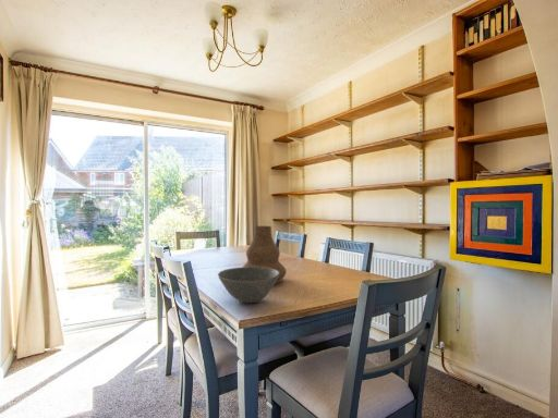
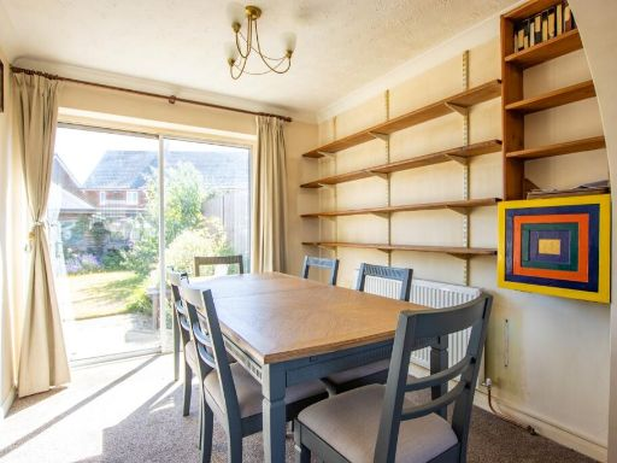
- vase [241,225,288,285]
- bowl [217,267,279,304]
